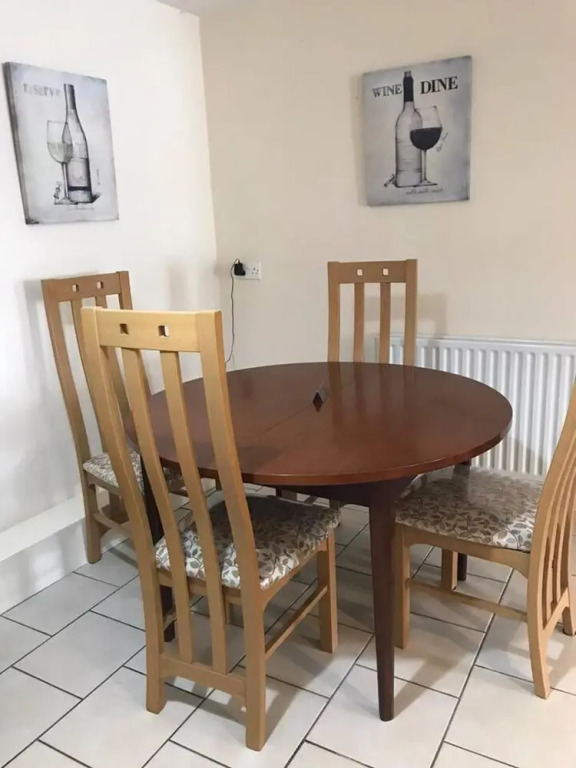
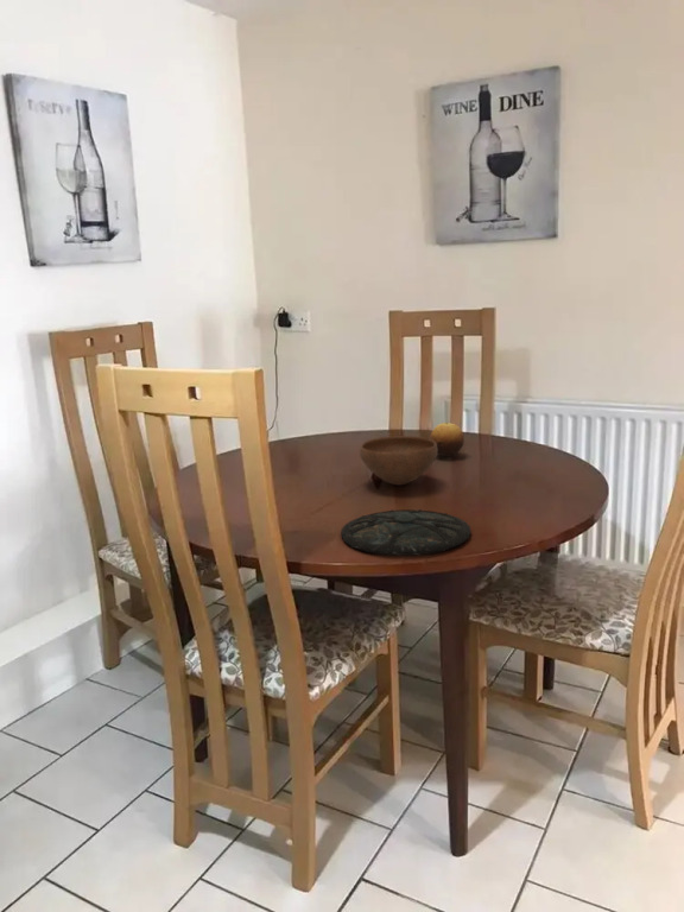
+ plate [340,508,473,557]
+ fruit [429,422,466,457]
+ bowl [359,435,438,486]
